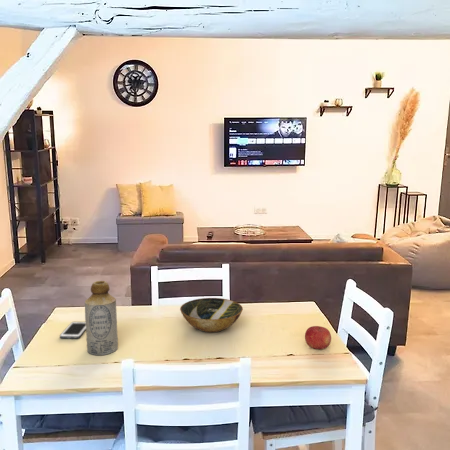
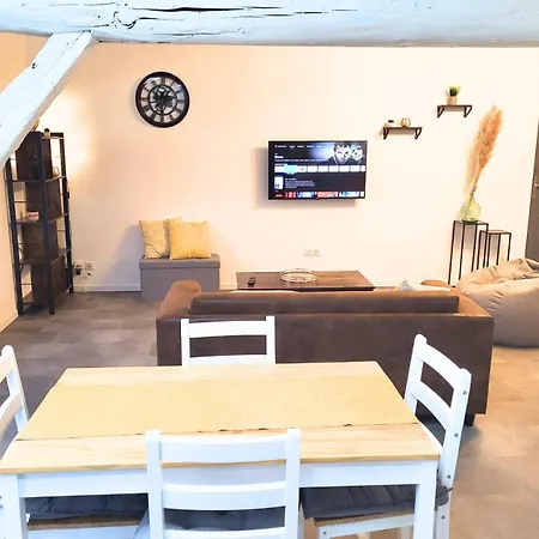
- fruit [304,325,332,350]
- cell phone [59,321,86,339]
- bottle [84,280,119,356]
- bowl [179,297,244,333]
